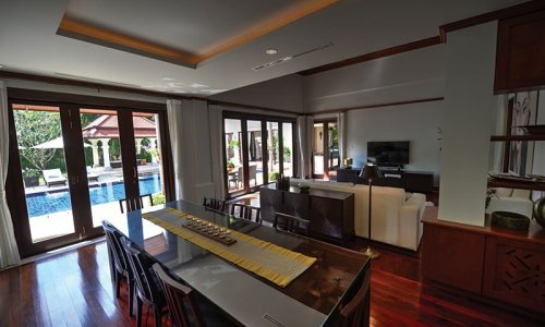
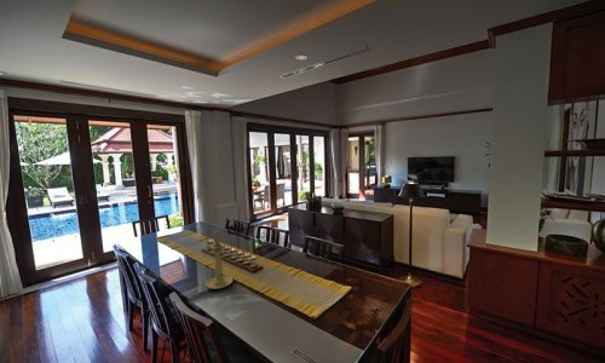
+ candle holder [204,230,235,290]
